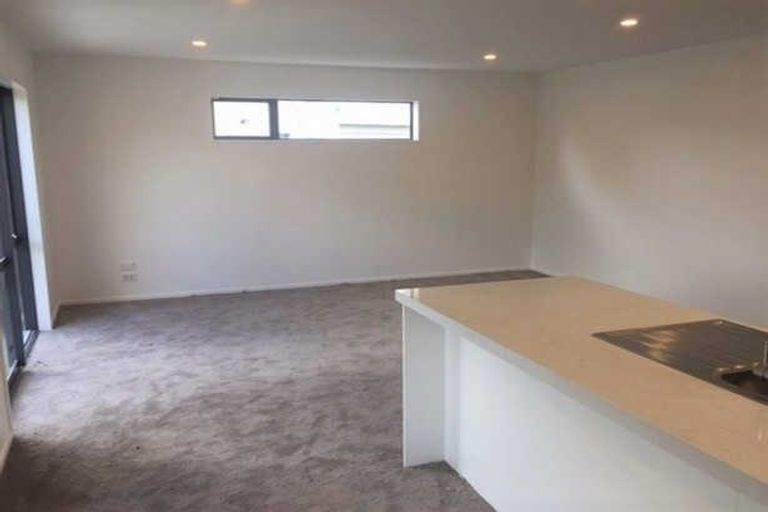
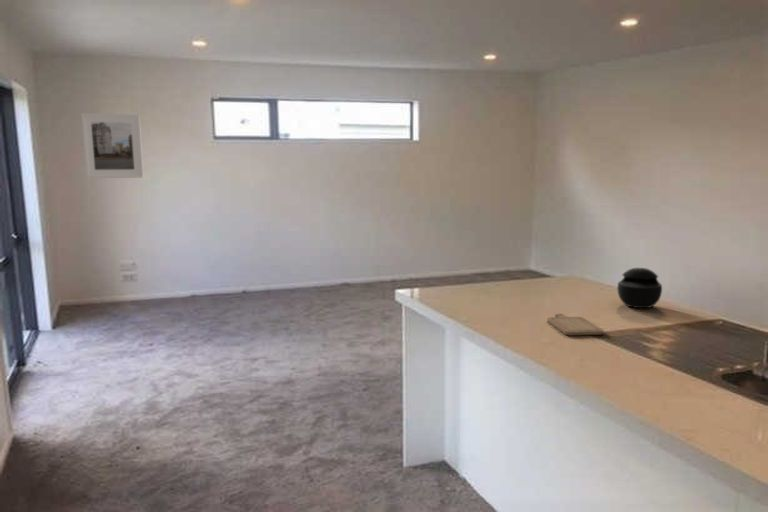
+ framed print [80,112,145,179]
+ speaker [616,267,663,309]
+ chopping board [546,313,605,336]
